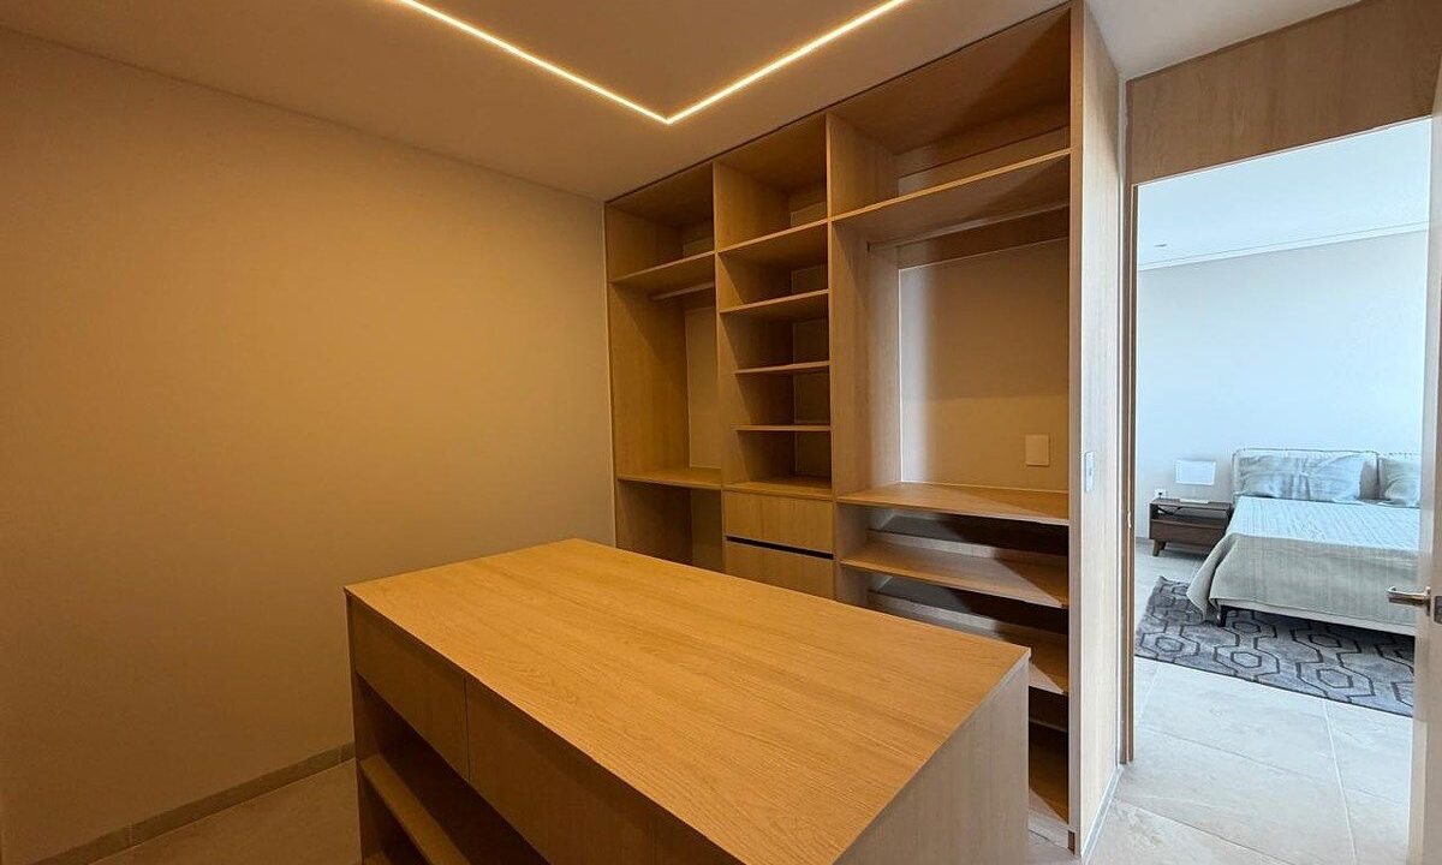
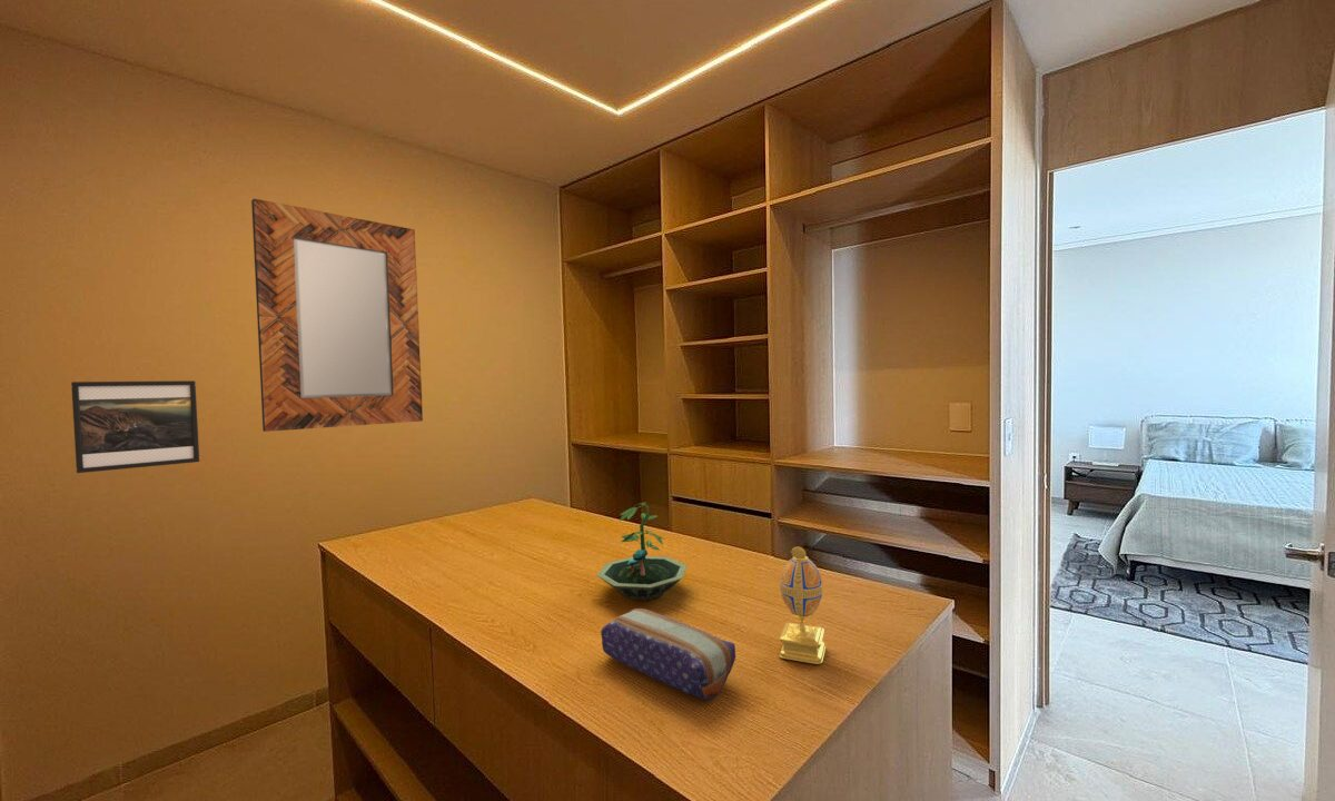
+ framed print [70,379,200,474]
+ decorative egg [778,545,827,665]
+ home mirror [250,198,424,433]
+ pencil case [600,607,736,701]
+ terrarium [596,502,689,602]
